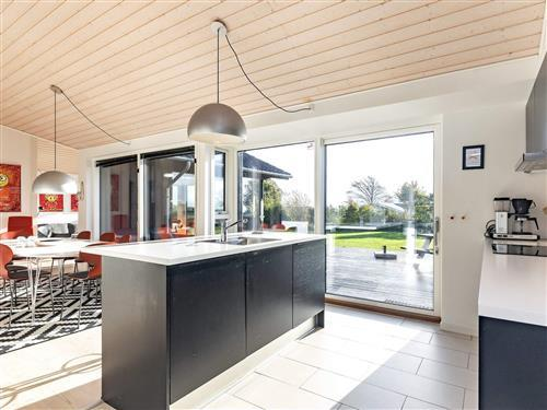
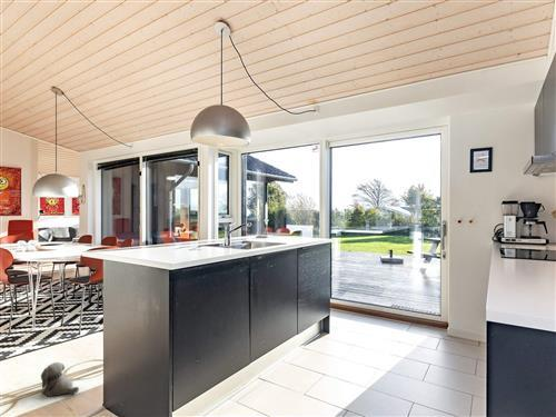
+ plush toy [40,361,80,398]
